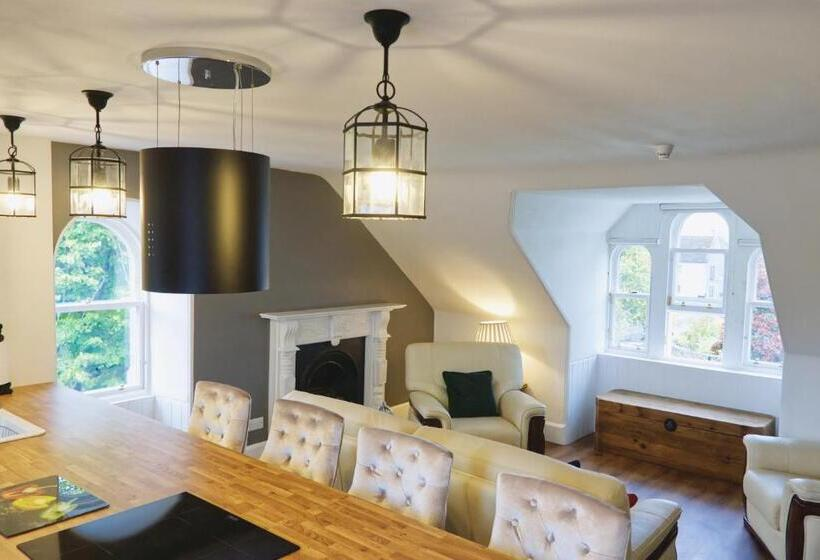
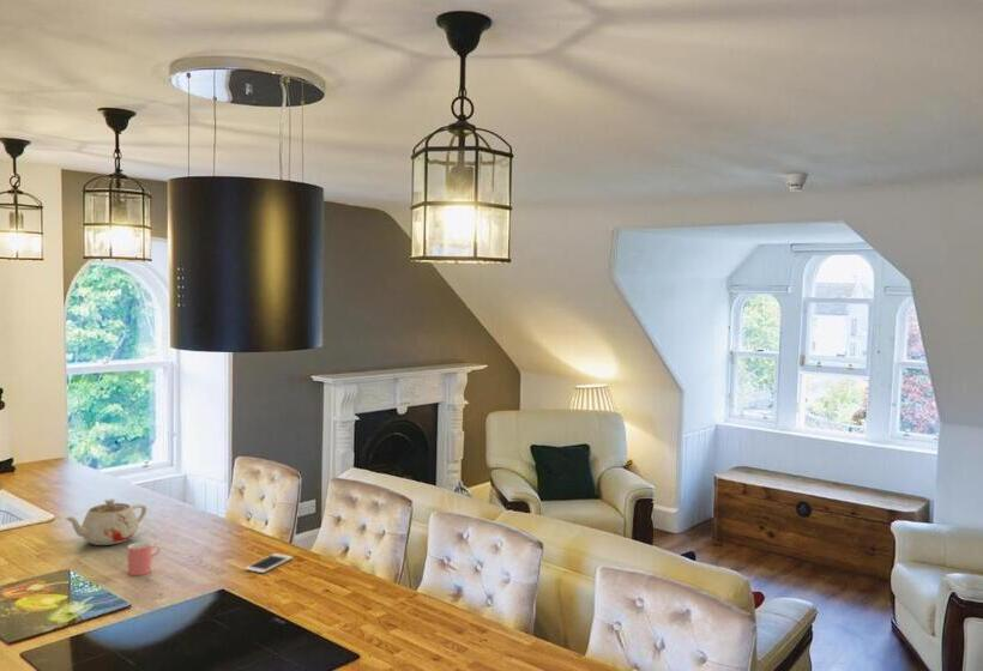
+ cup [127,540,161,576]
+ cell phone [243,552,294,574]
+ teapot [64,498,147,546]
